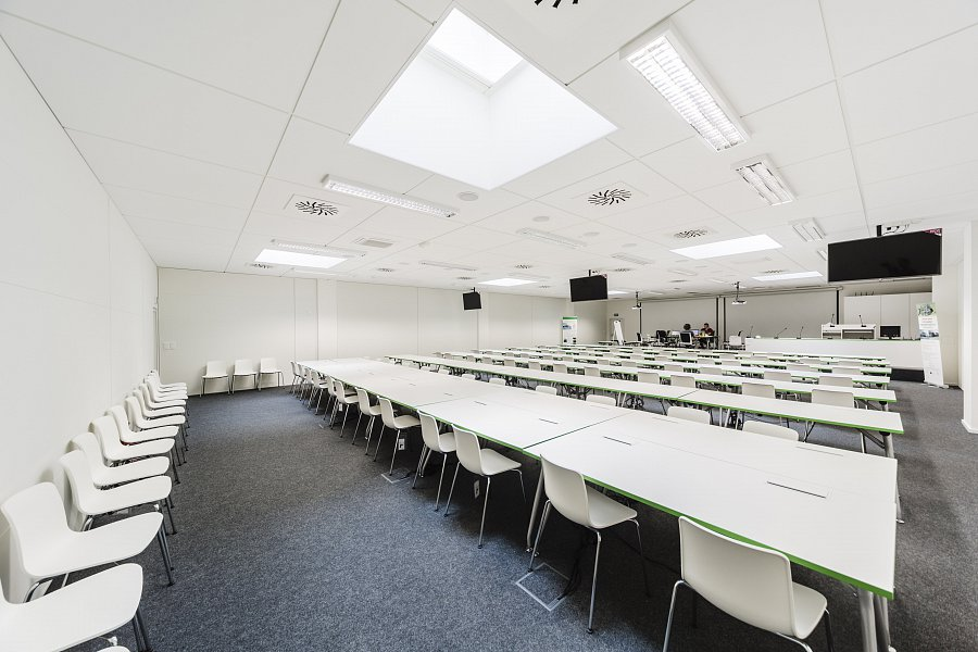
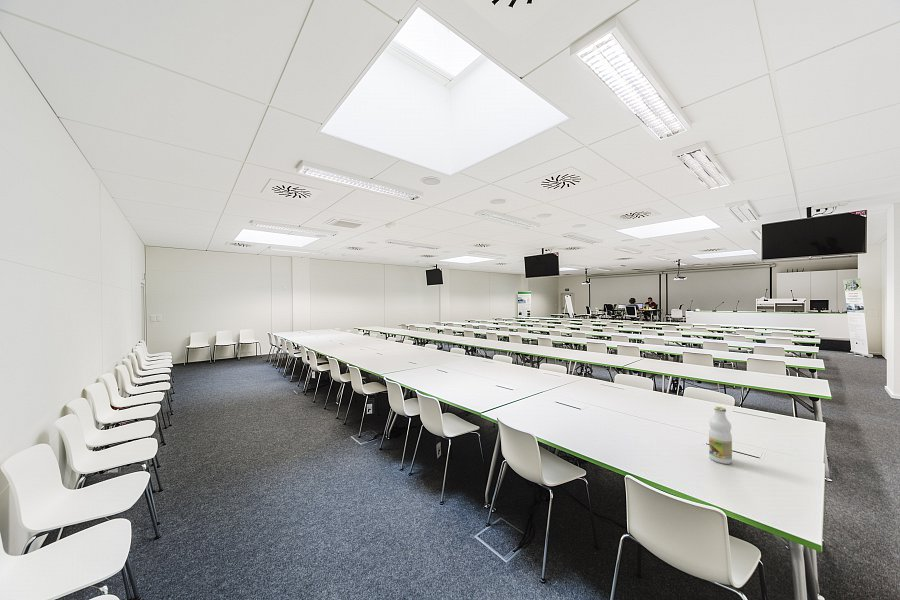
+ bottle [708,406,733,465]
